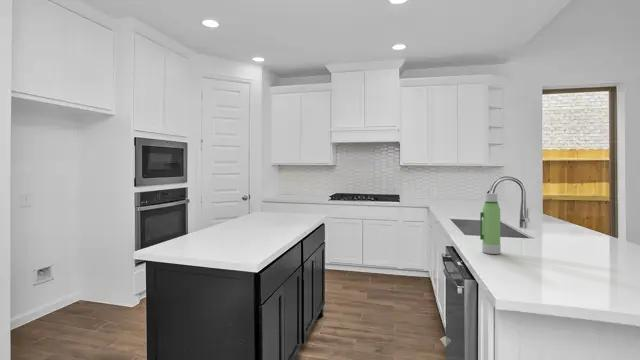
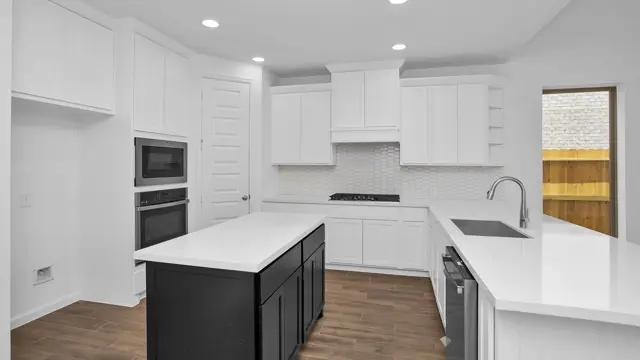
- water bottle [479,192,502,255]
